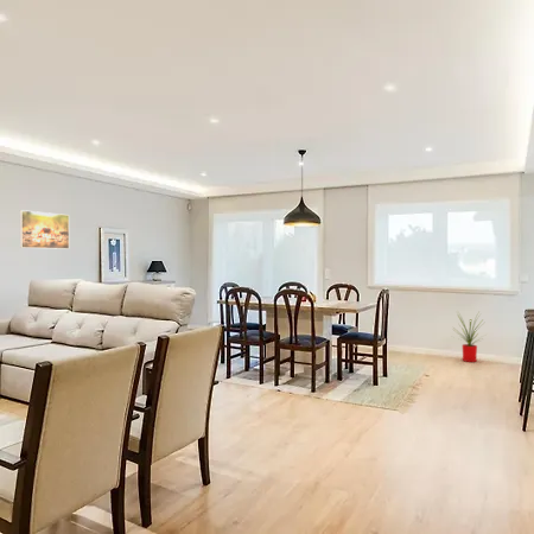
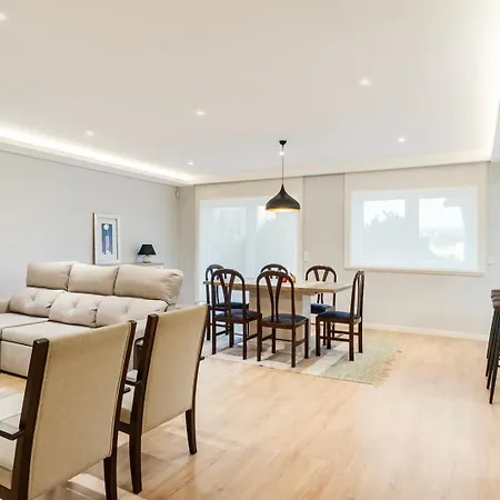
- house plant [450,311,487,363]
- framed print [19,209,70,250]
